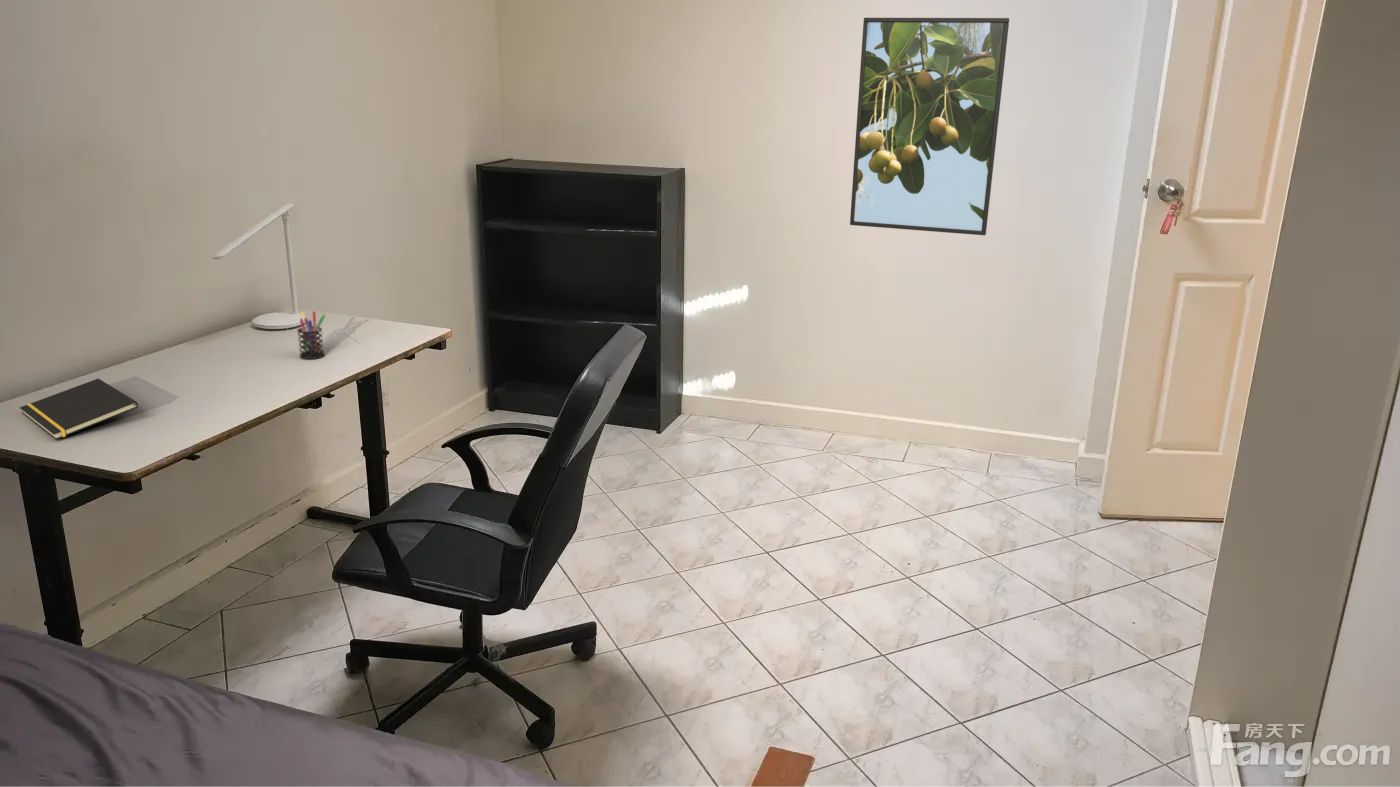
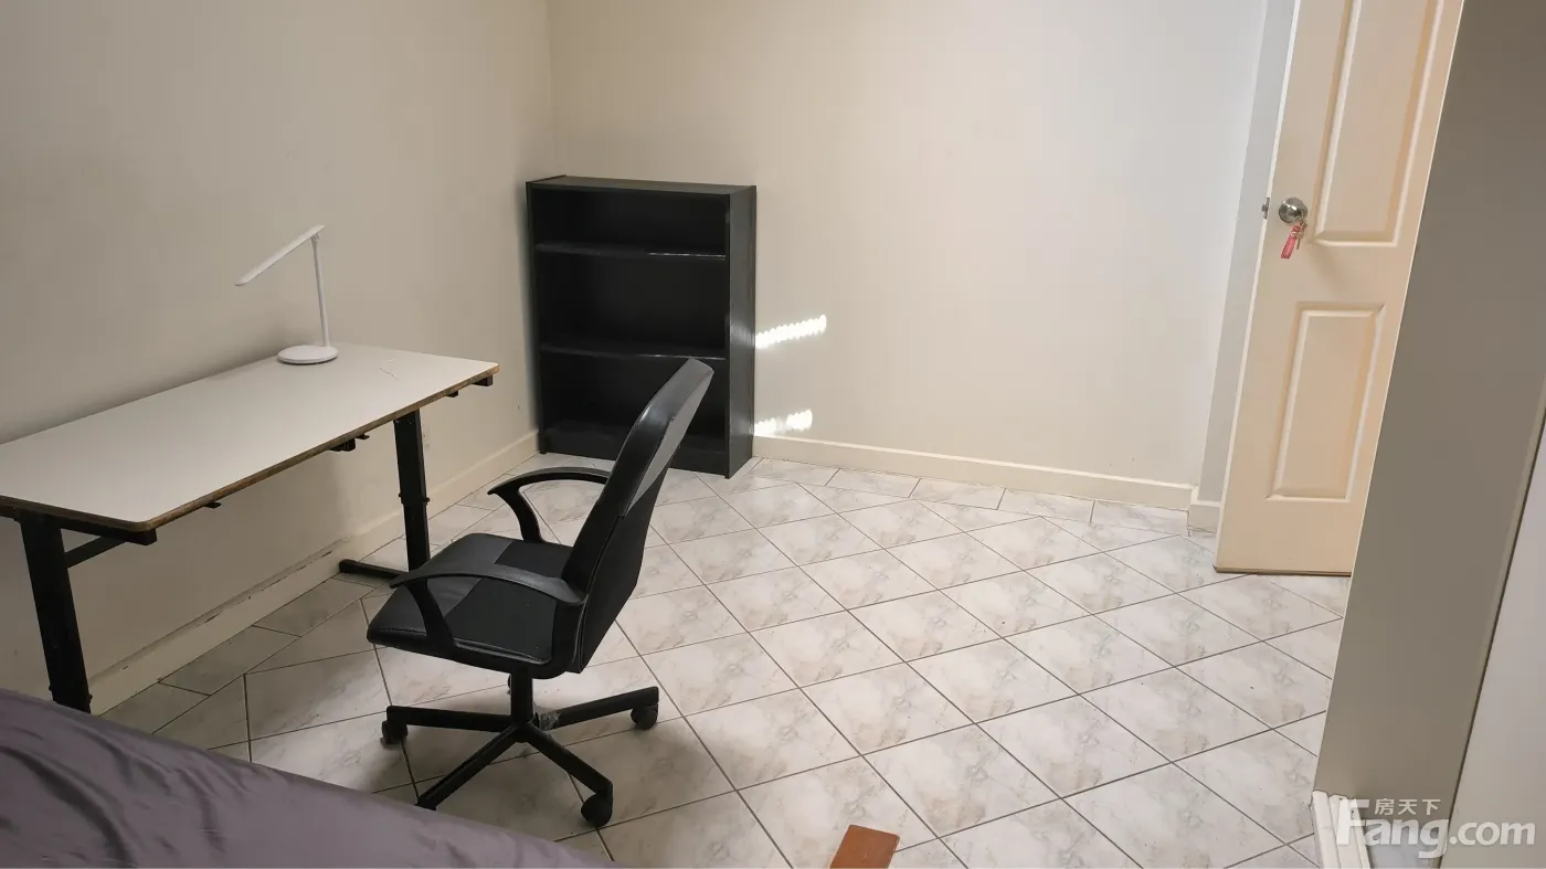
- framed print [849,17,1010,236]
- notepad [19,378,139,441]
- pen holder [296,310,326,360]
